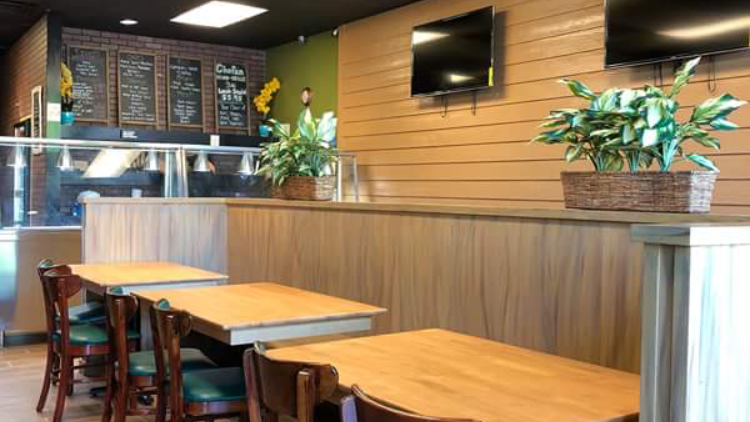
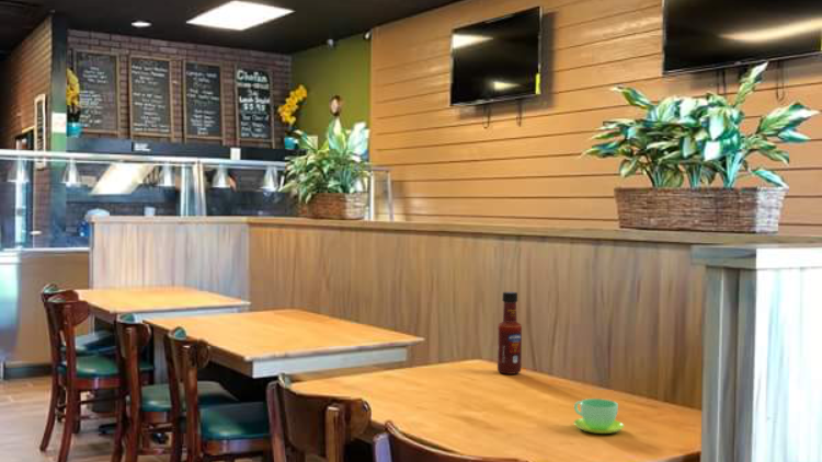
+ cup [572,397,626,435]
+ tabasco sauce [496,291,523,376]
